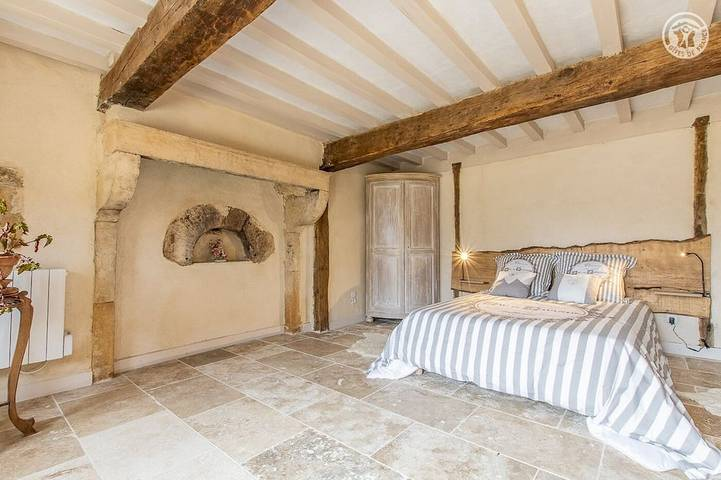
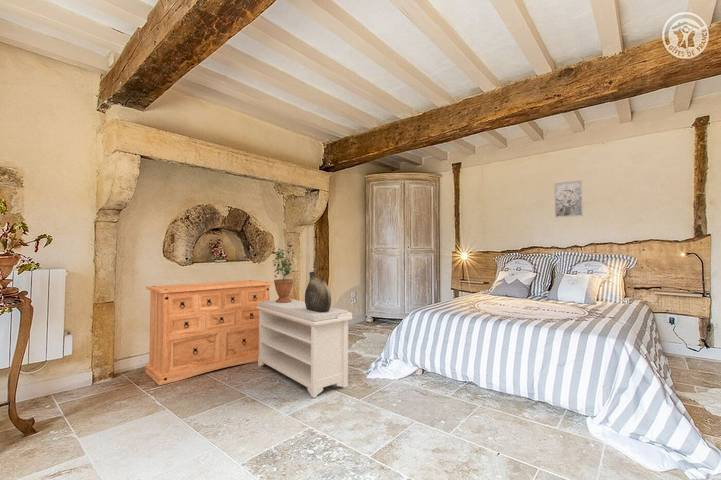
+ bench [256,298,353,399]
+ dresser [145,279,273,386]
+ ceramic jug [304,271,332,312]
+ wall art [553,179,584,218]
+ potted plant [271,246,294,303]
